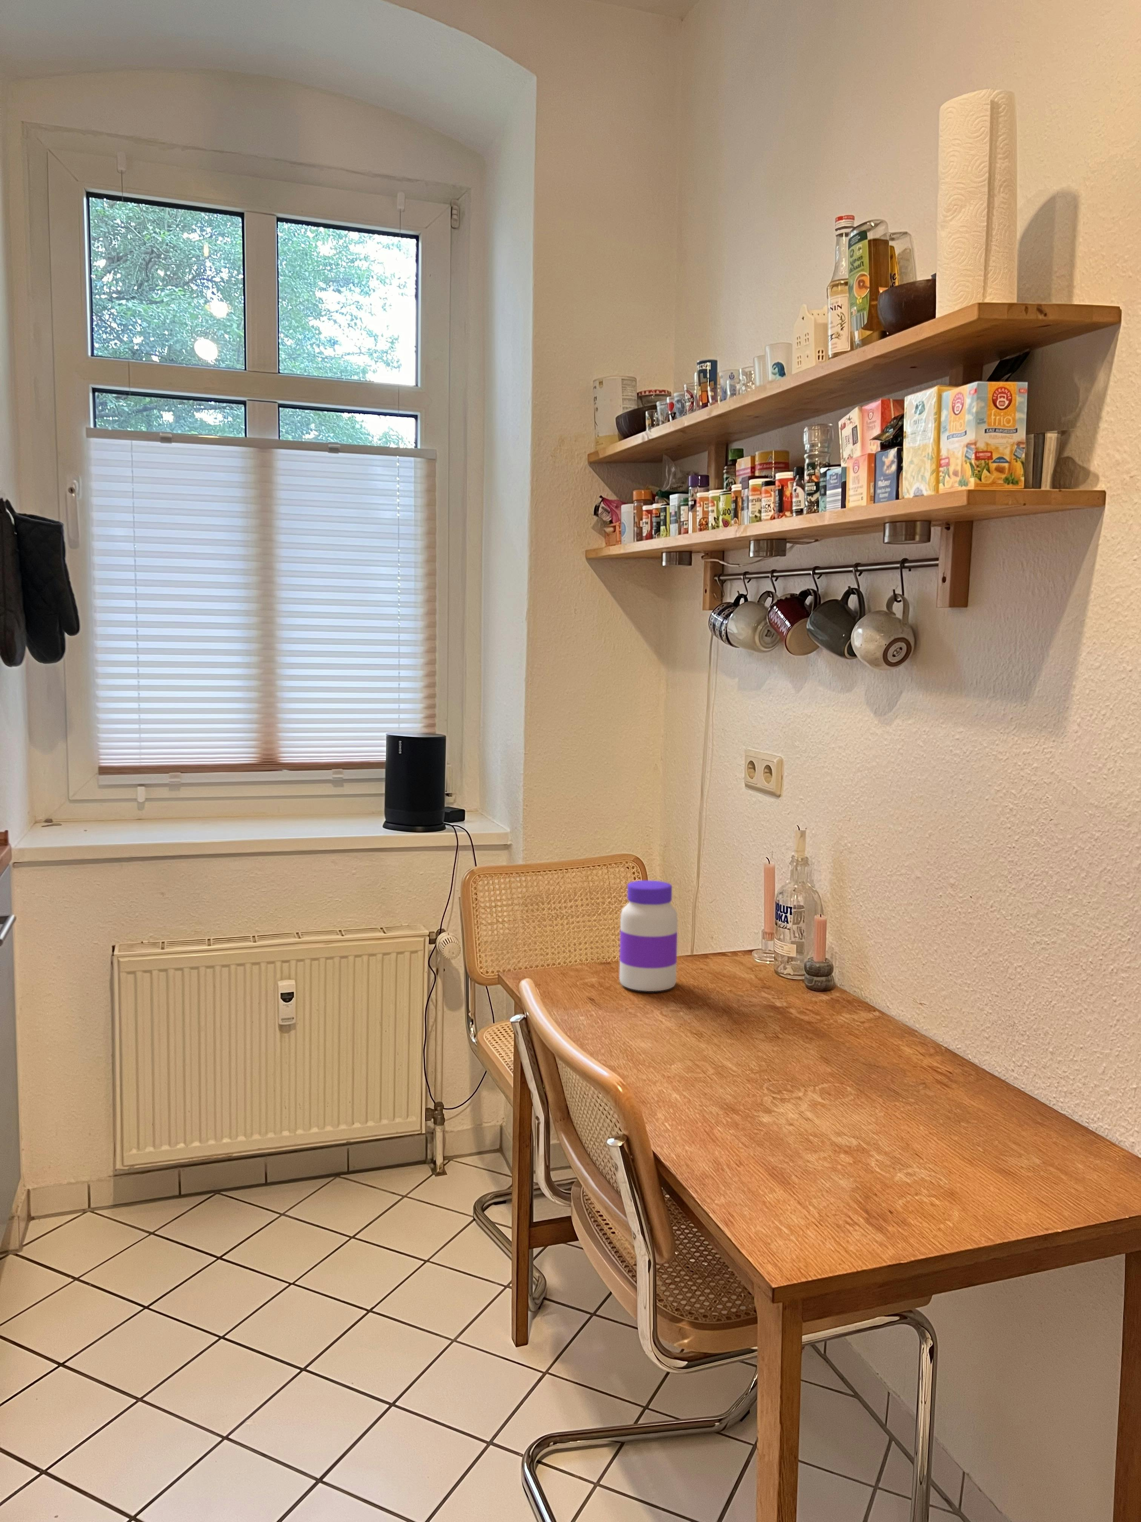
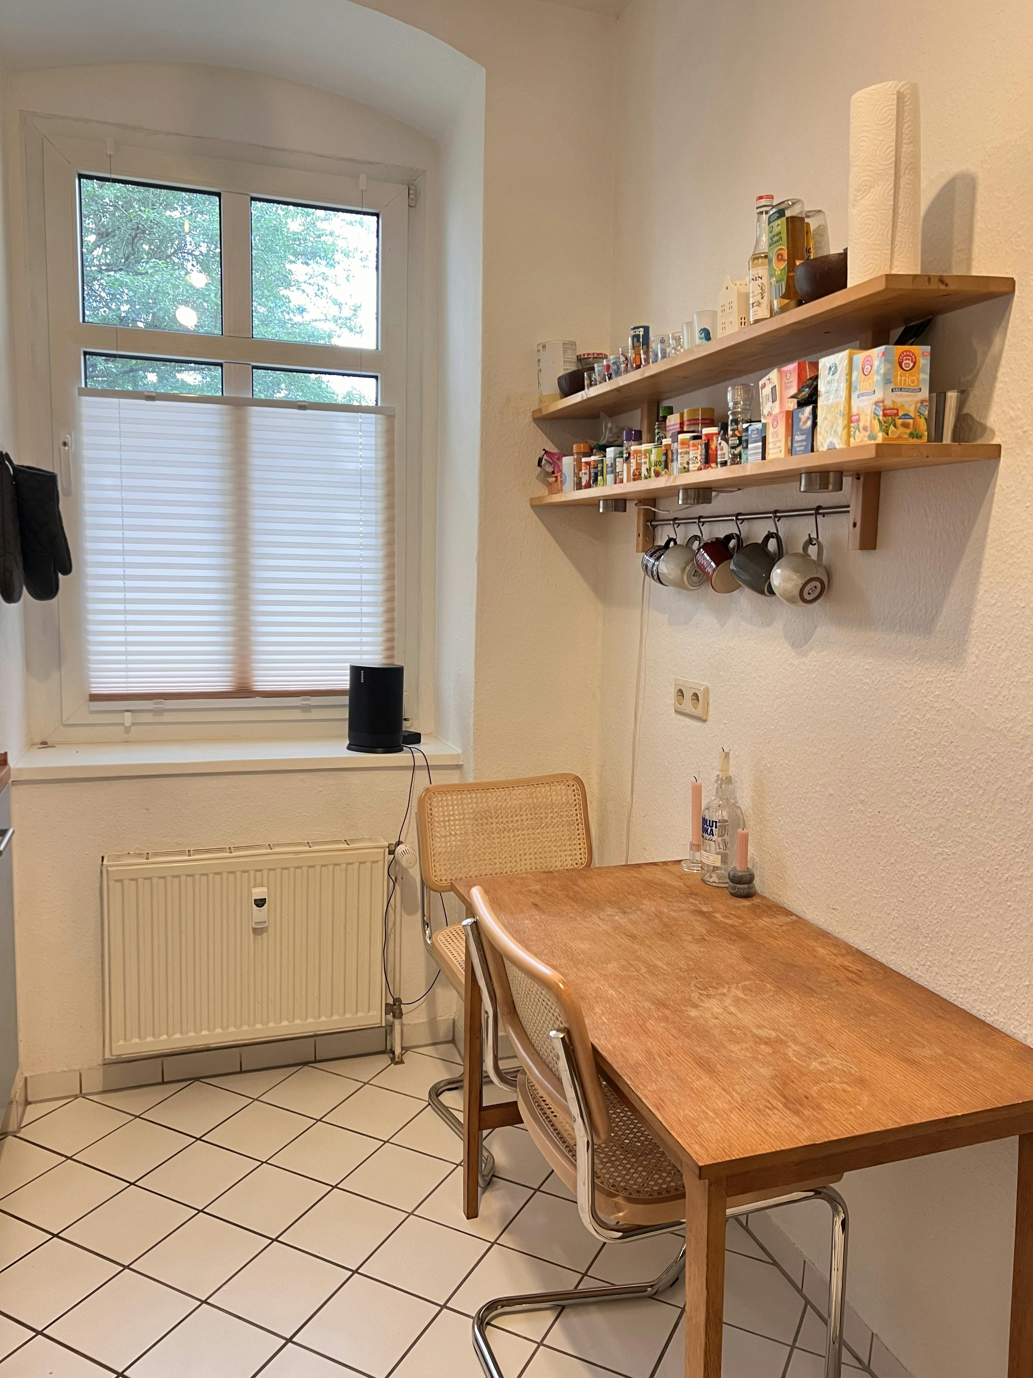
- jar [618,881,678,991]
